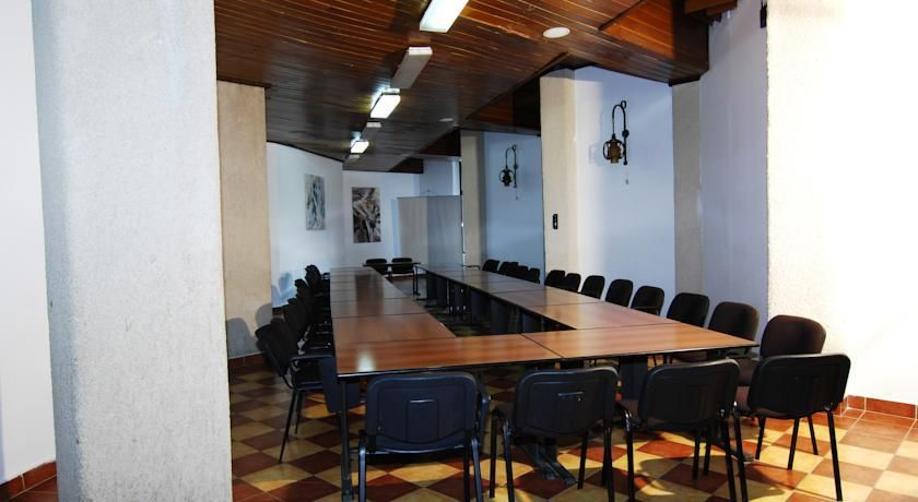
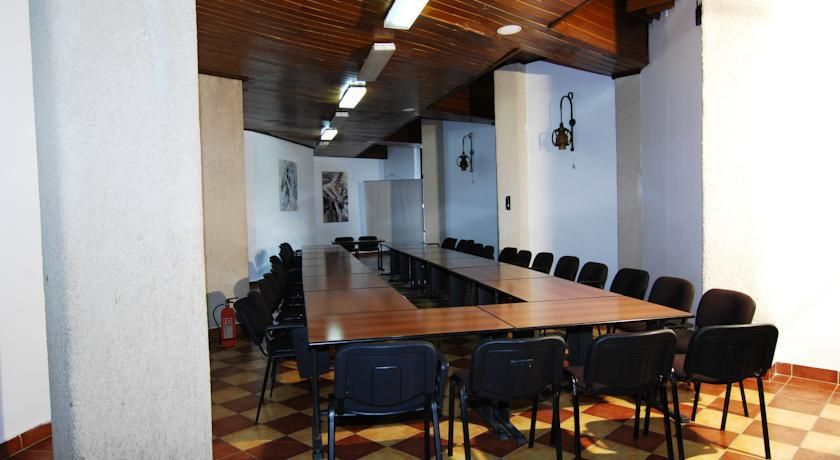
+ fire extinguisher [212,296,239,348]
